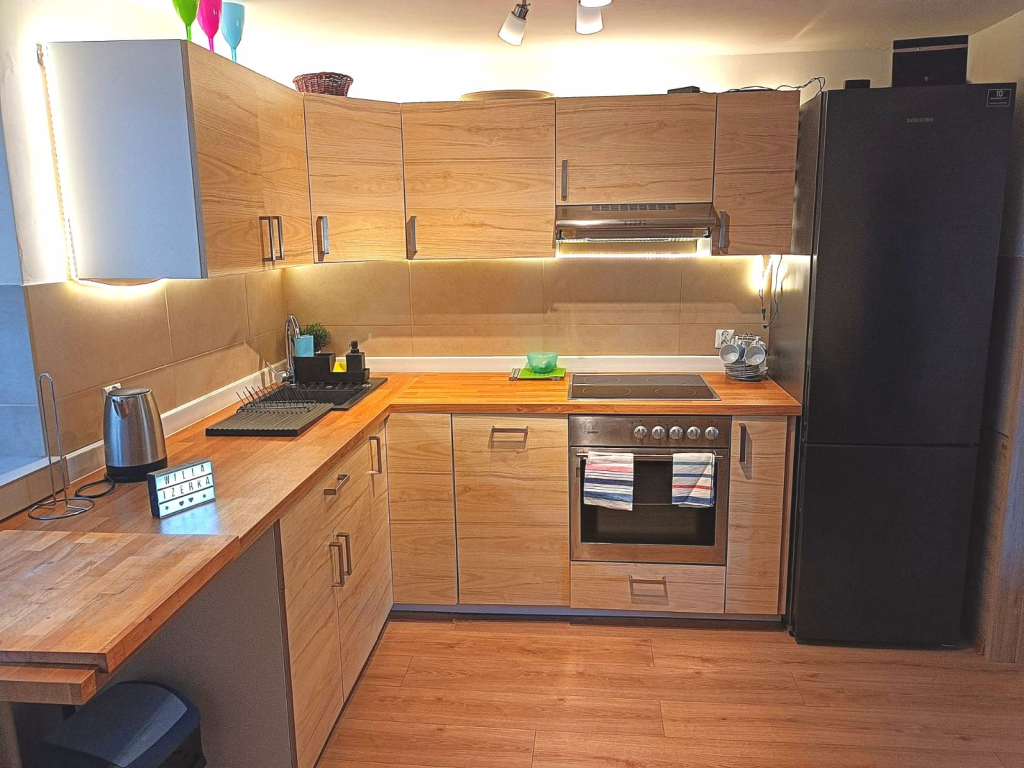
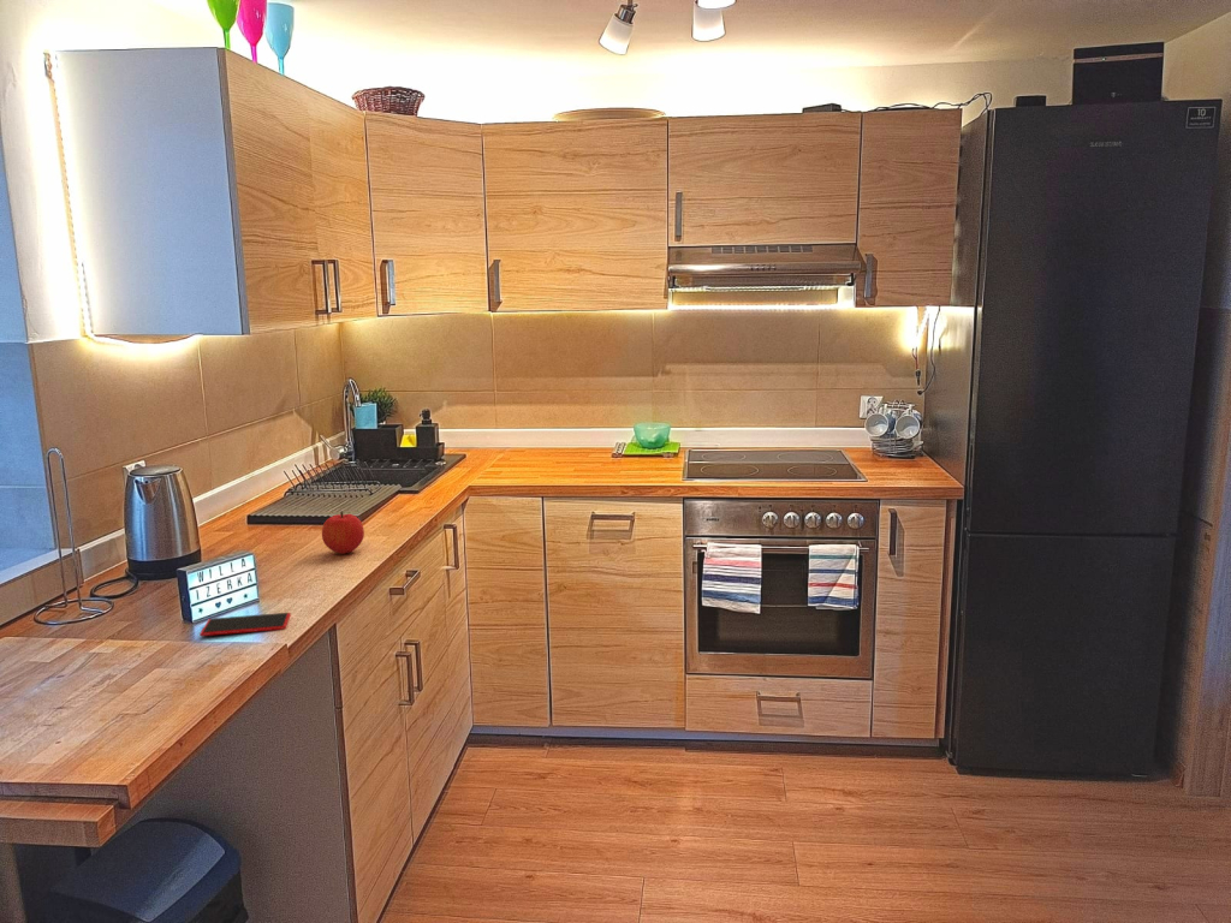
+ smartphone [198,612,292,637]
+ fruit [321,510,365,555]
